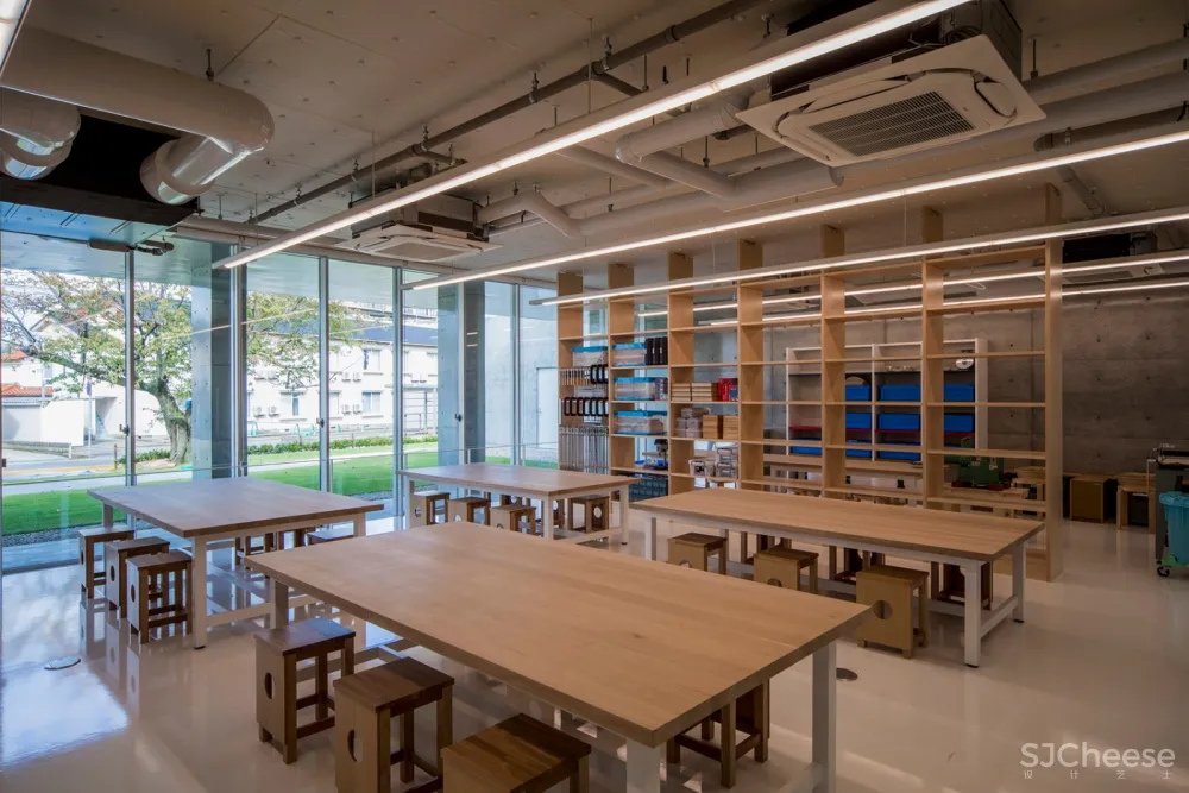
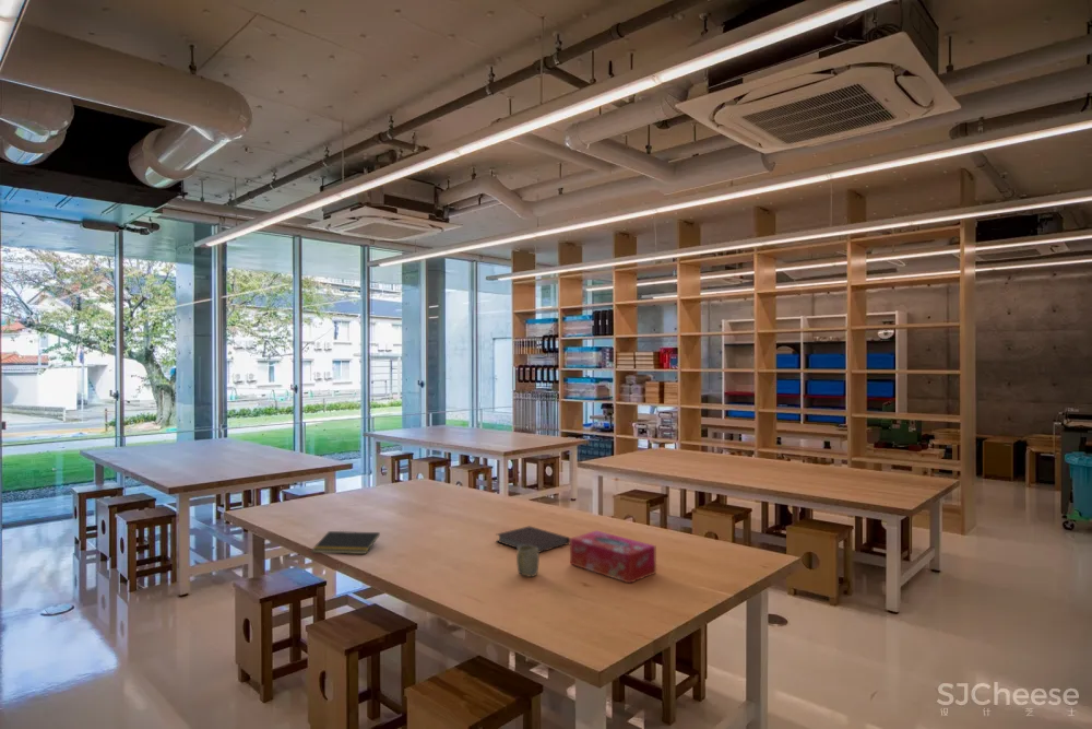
+ tissue box [569,530,657,585]
+ notebook [496,525,570,554]
+ notepad [311,530,381,555]
+ cup [515,544,541,578]
